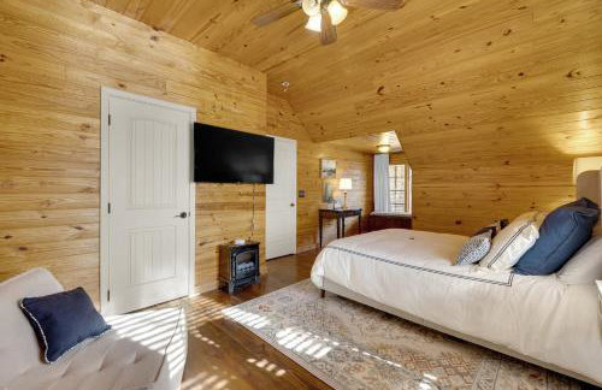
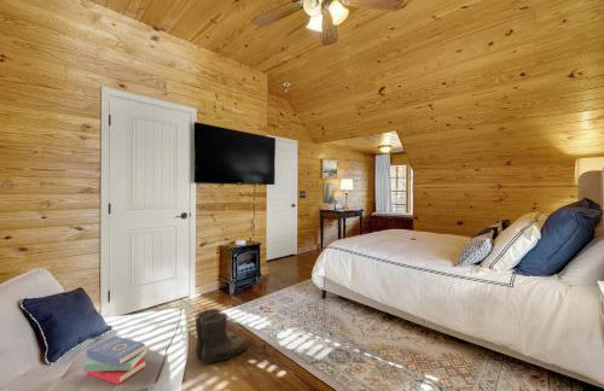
+ book [82,335,147,386]
+ boots [194,308,249,364]
